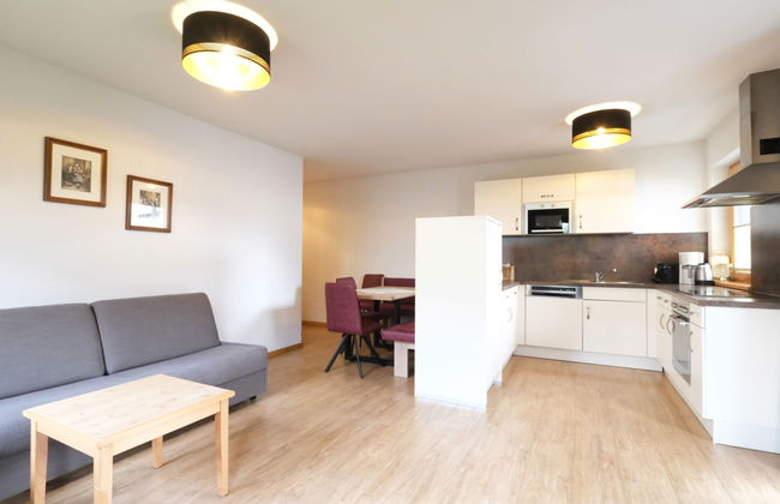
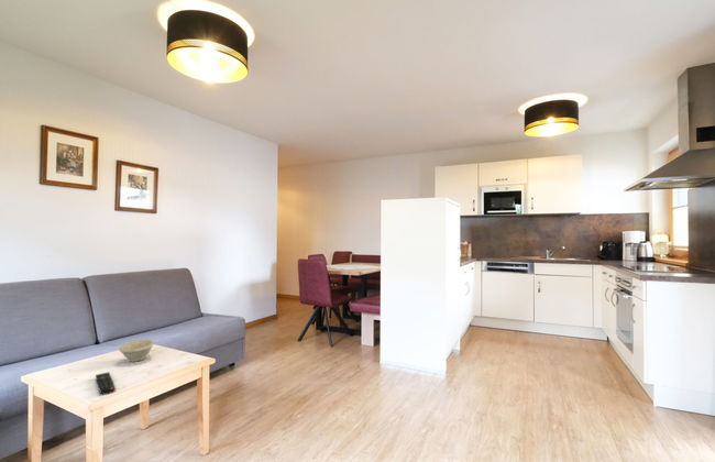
+ remote control [95,372,117,396]
+ bowl [118,339,155,363]
